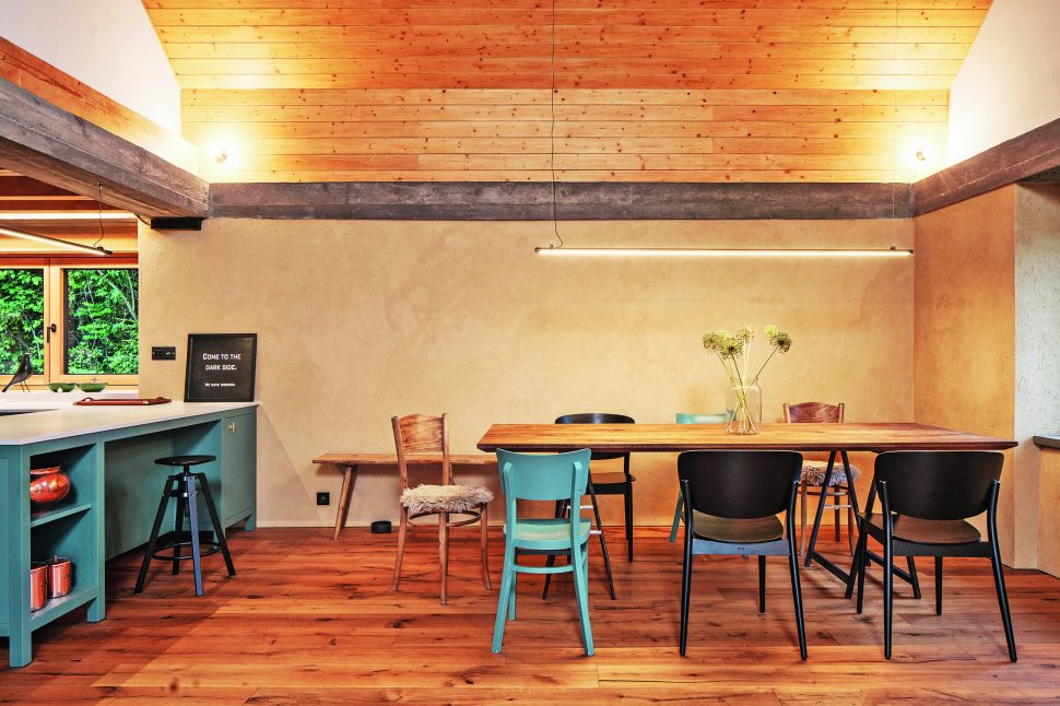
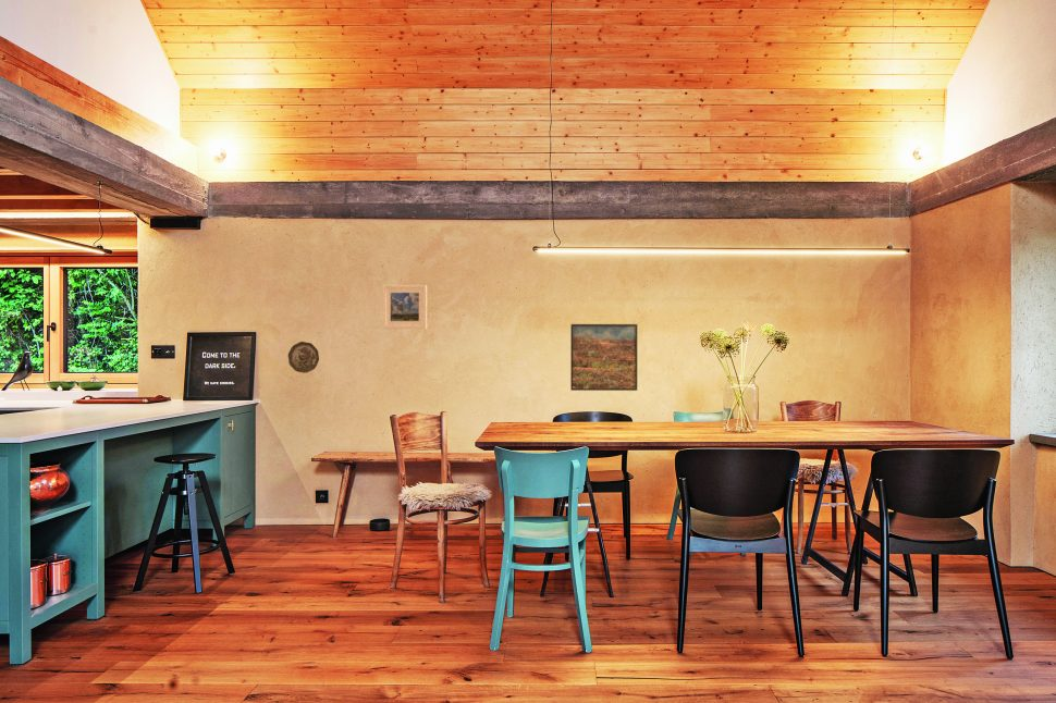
+ decorative plate [287,341,320,374]
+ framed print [569,323,638,392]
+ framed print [382,284,428,330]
